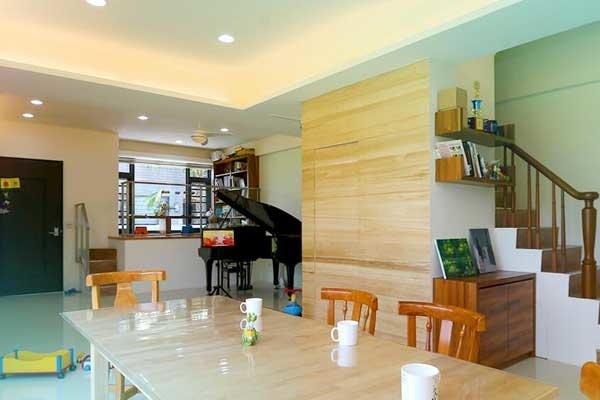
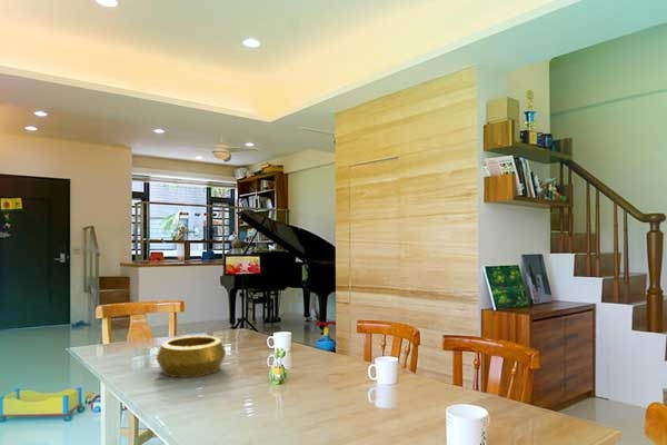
+ decorative bowl [155,334,228,378]
